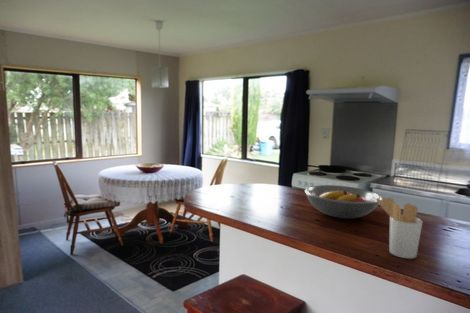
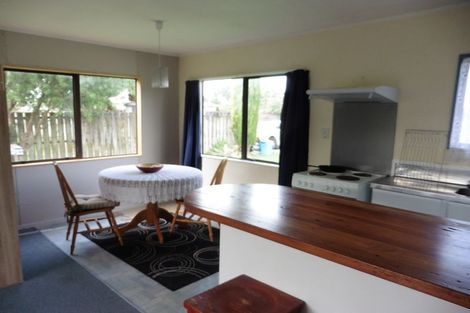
- fruit bowl [304,184,383,219]
- utensil holder [376,197,424,260]
